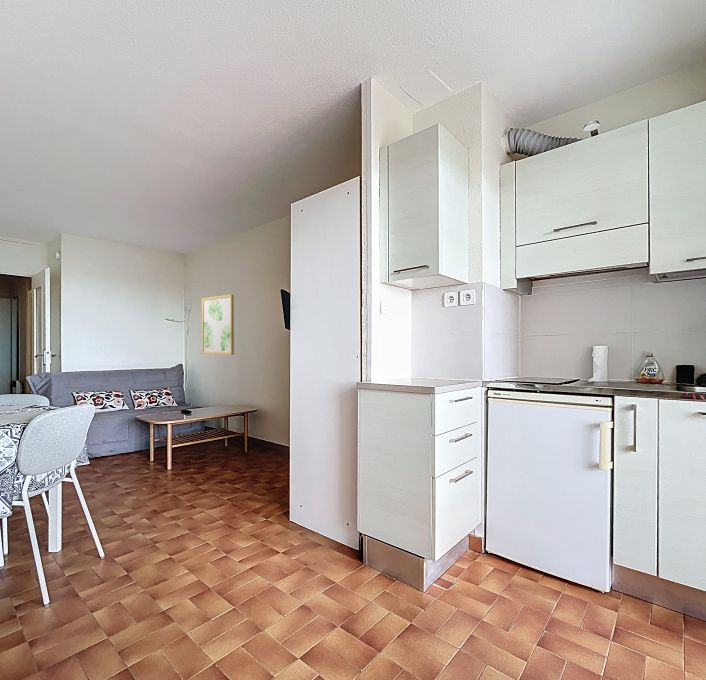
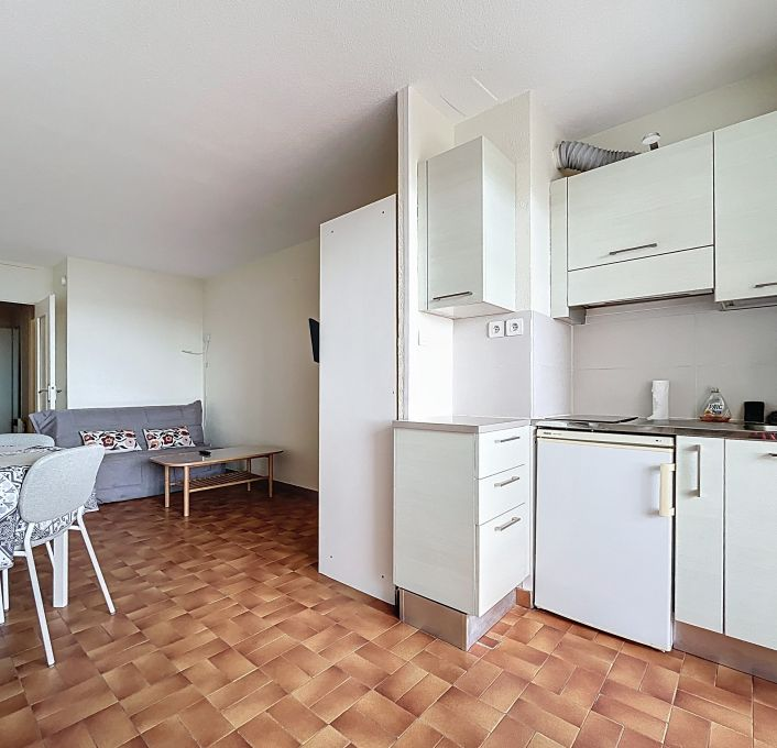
- wall art [201,293,235,356]
